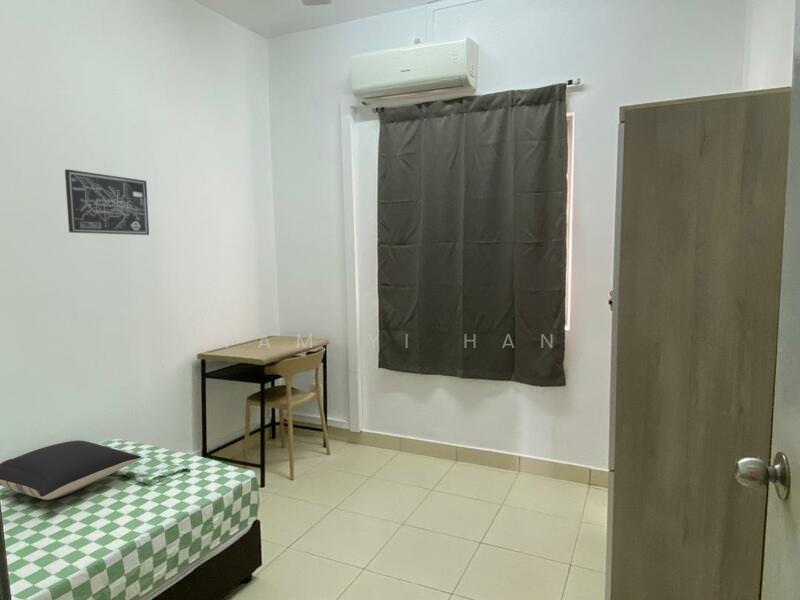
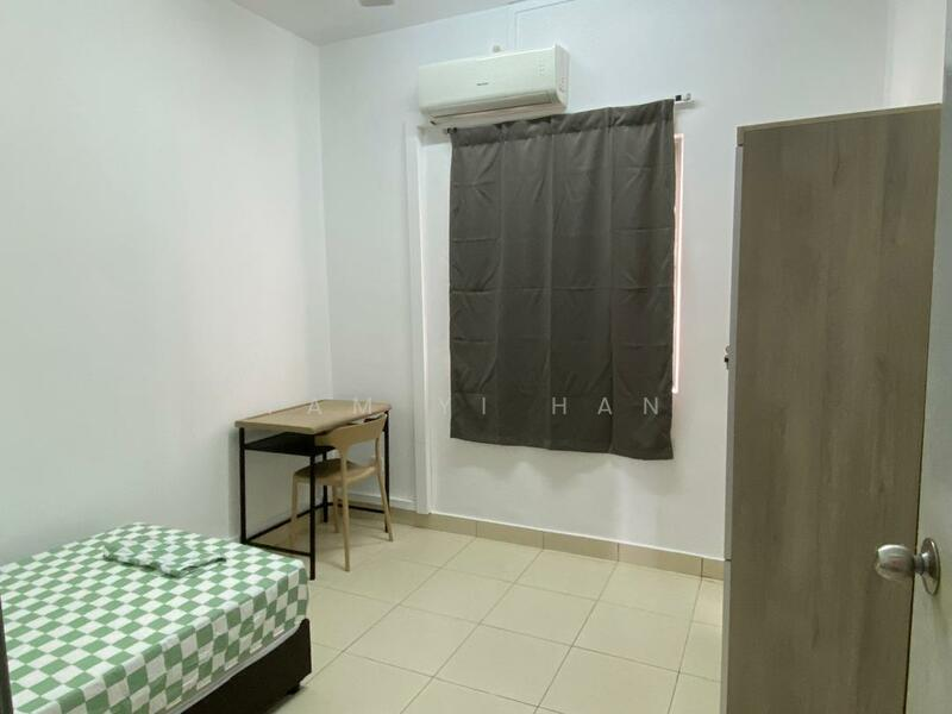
- pillow [0,440,142,501]
- wall art [64,168,150,236]
